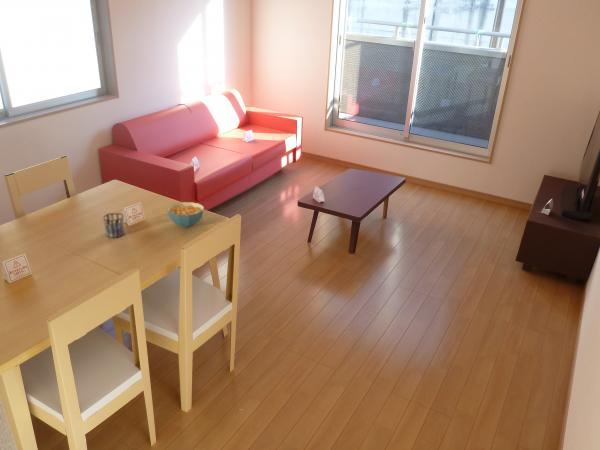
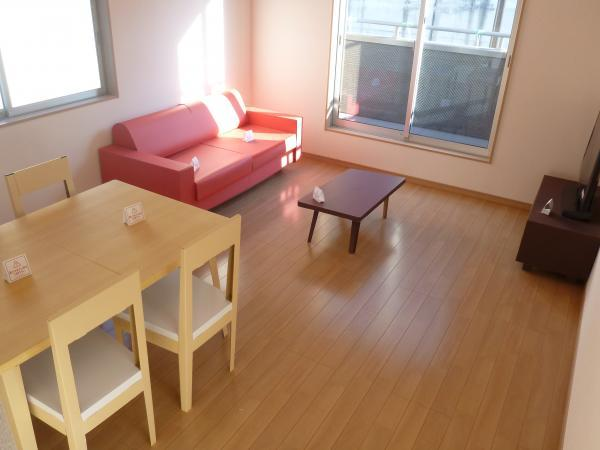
- cup [102,212,125,238]
- cereal bowl [166,201,205,228]
